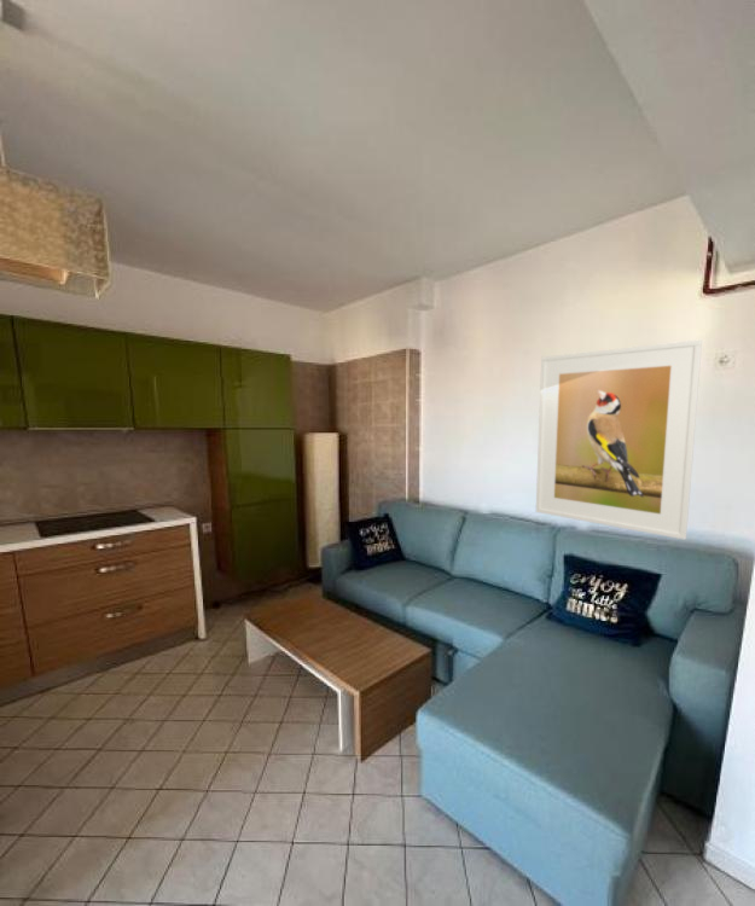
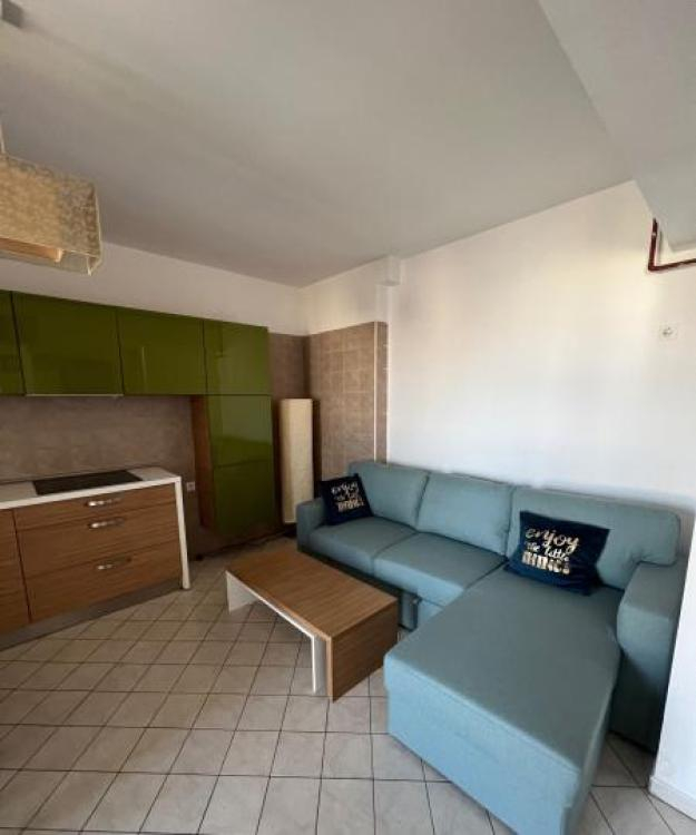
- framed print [535,338,703,541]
